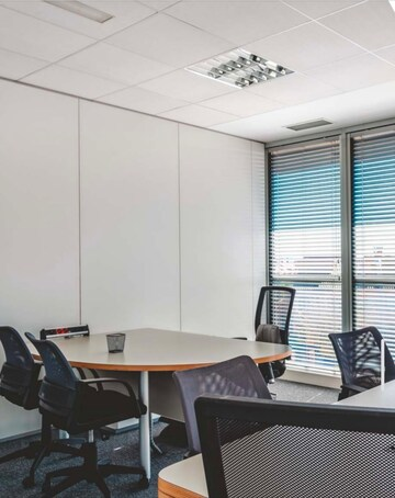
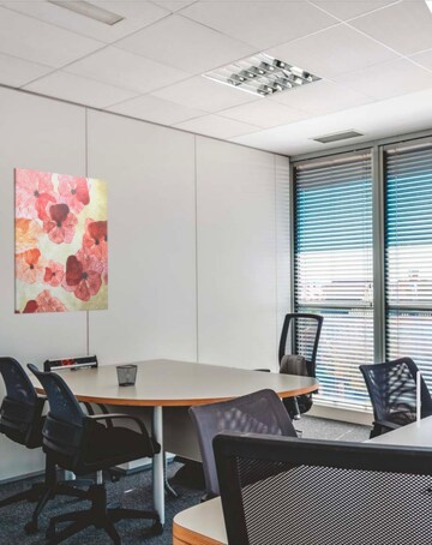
+ wall art [12,167,109,315]
